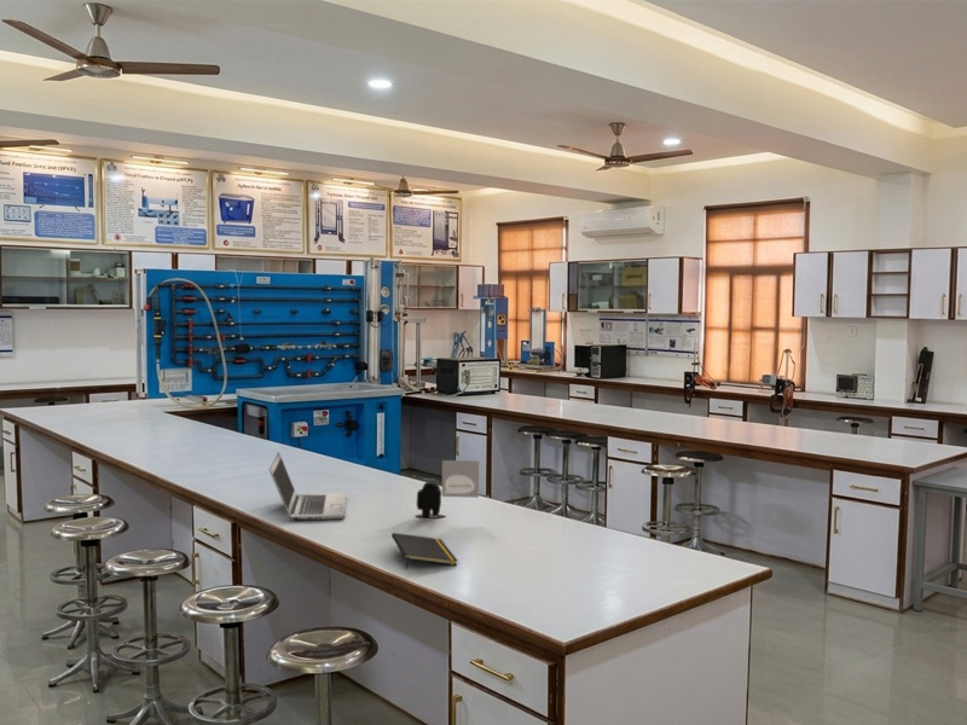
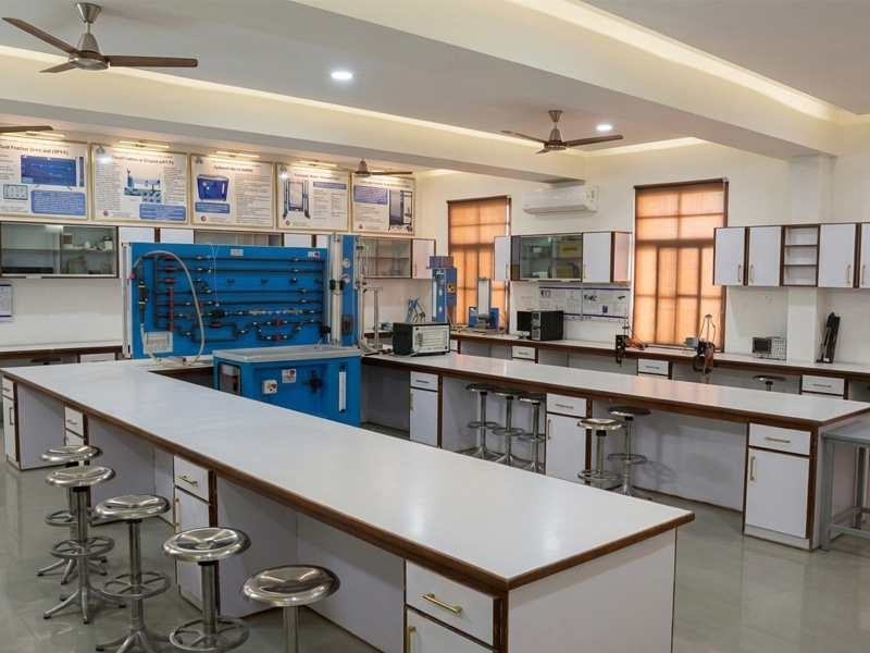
- notepad [390,532,459,572]
- speaker [415,459,480,518]
- laptop [268,451,347,521]
